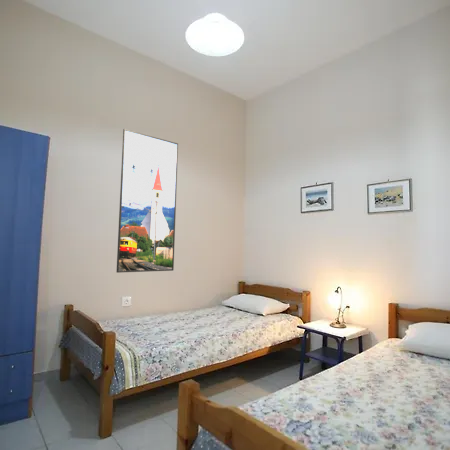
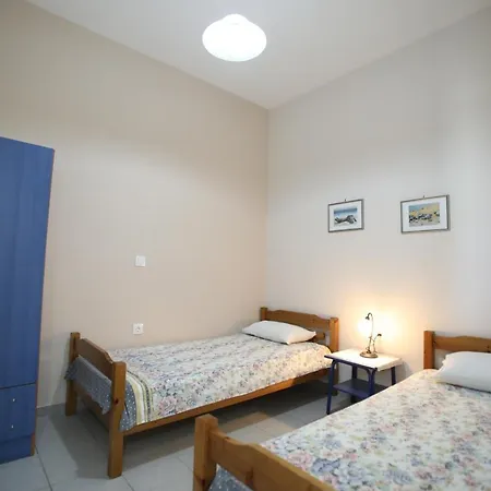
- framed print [115,128,179,274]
